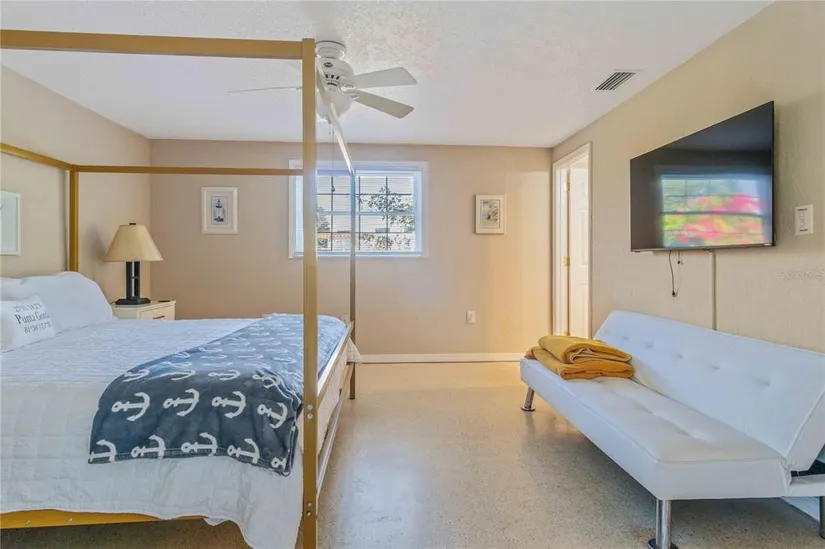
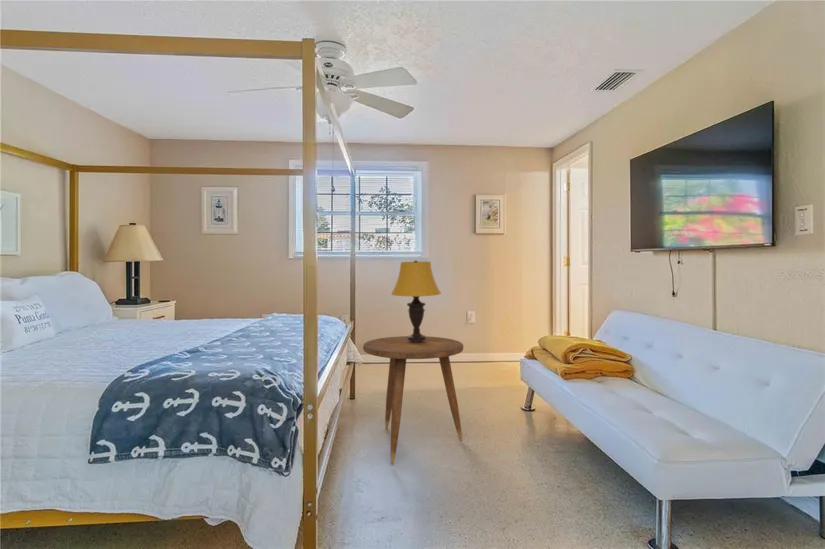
+ side table [362,335,464,466]
+ table lamp [390,260,442,342]
